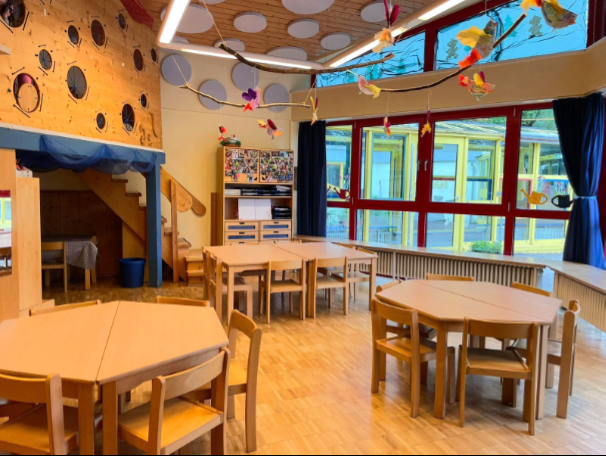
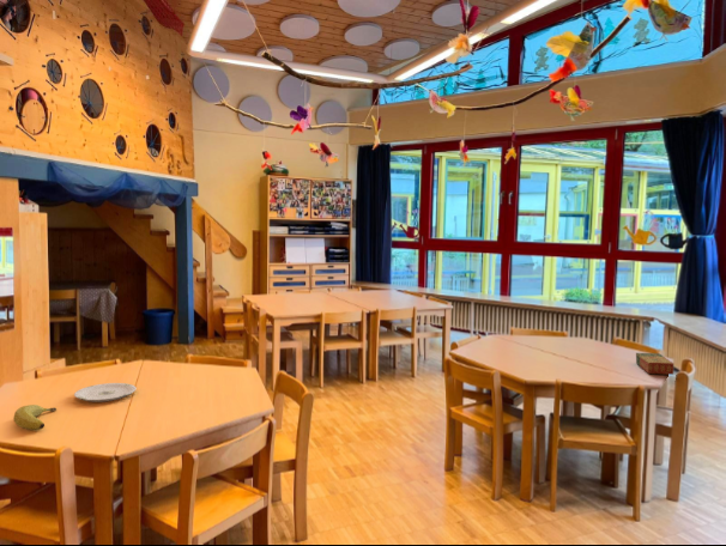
+ plate [73,382,138,404]
+ banana [12,404,58,431]
+ book [635,352,674,376]
